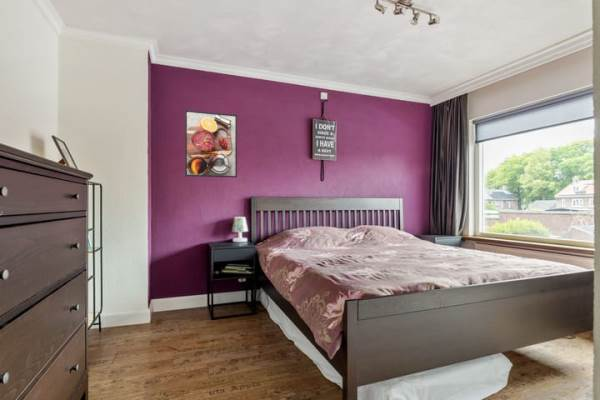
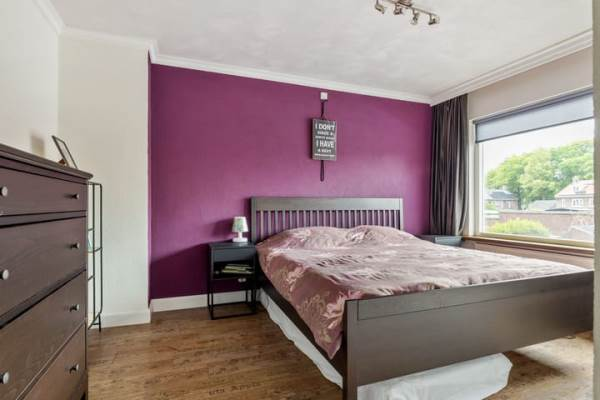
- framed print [184,109,238,178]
